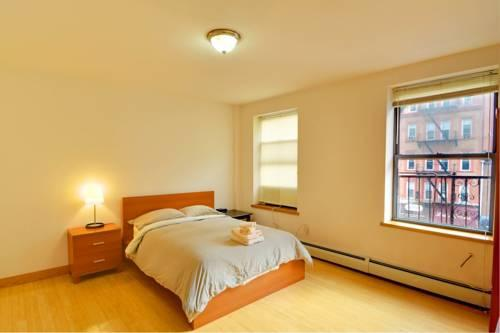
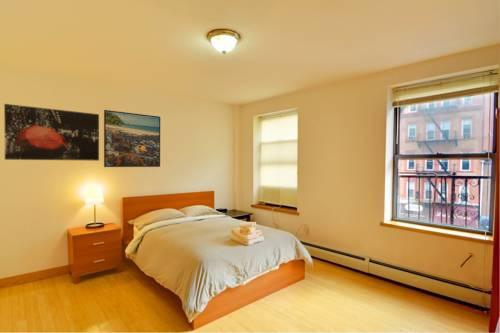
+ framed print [103,109,161,168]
+ wall art [3,103,100,162]
